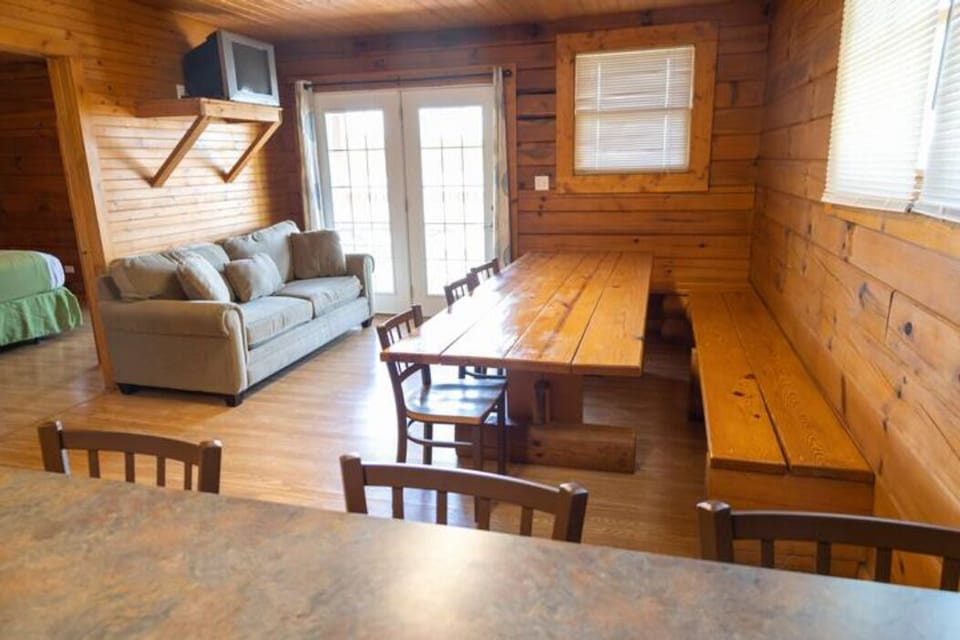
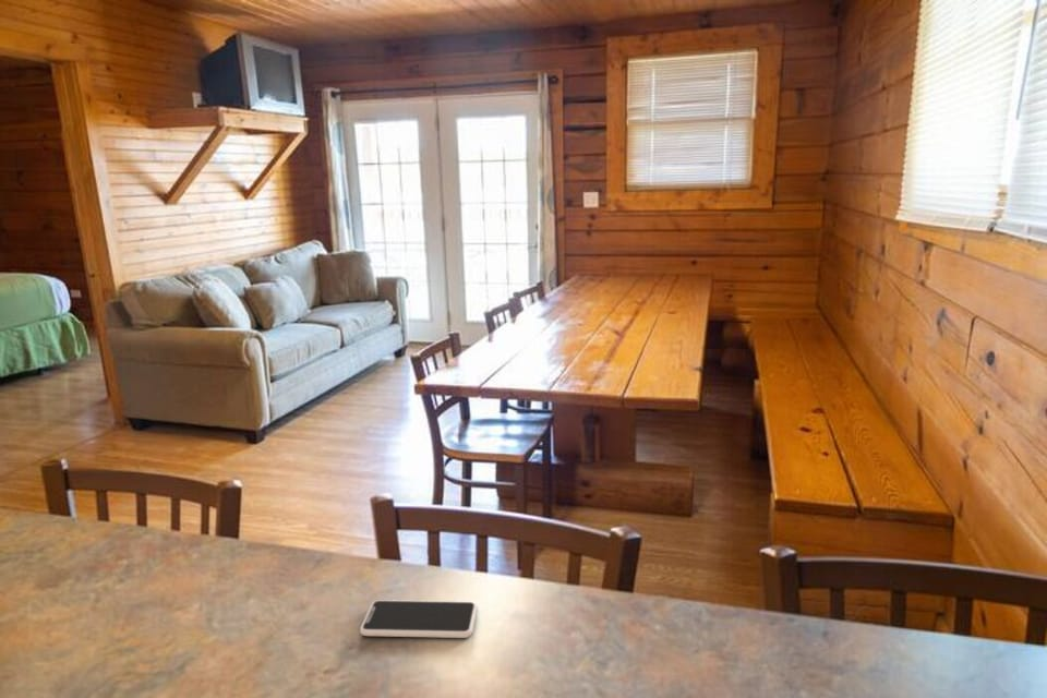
+ smartphone [359,599,479,639]
